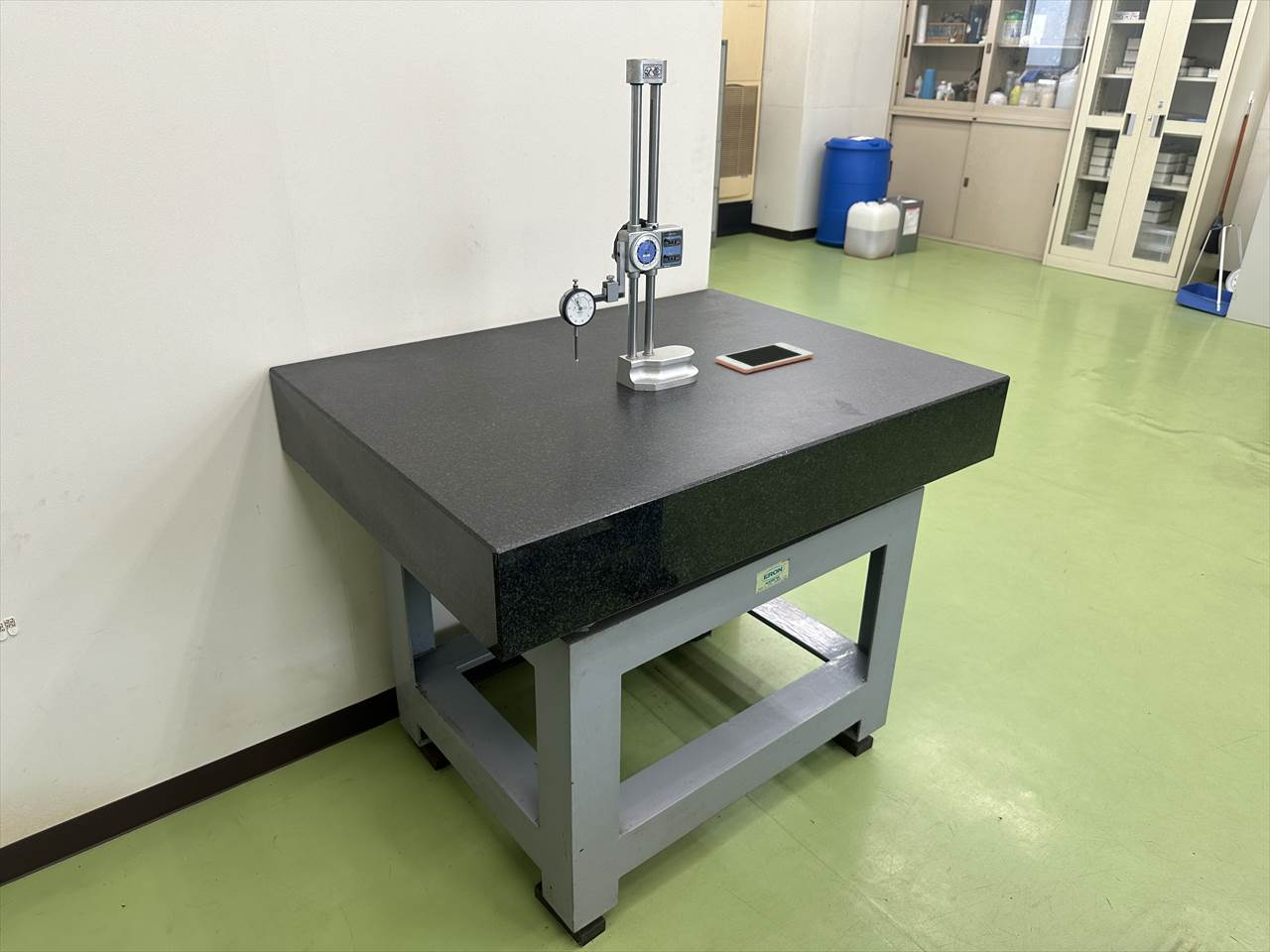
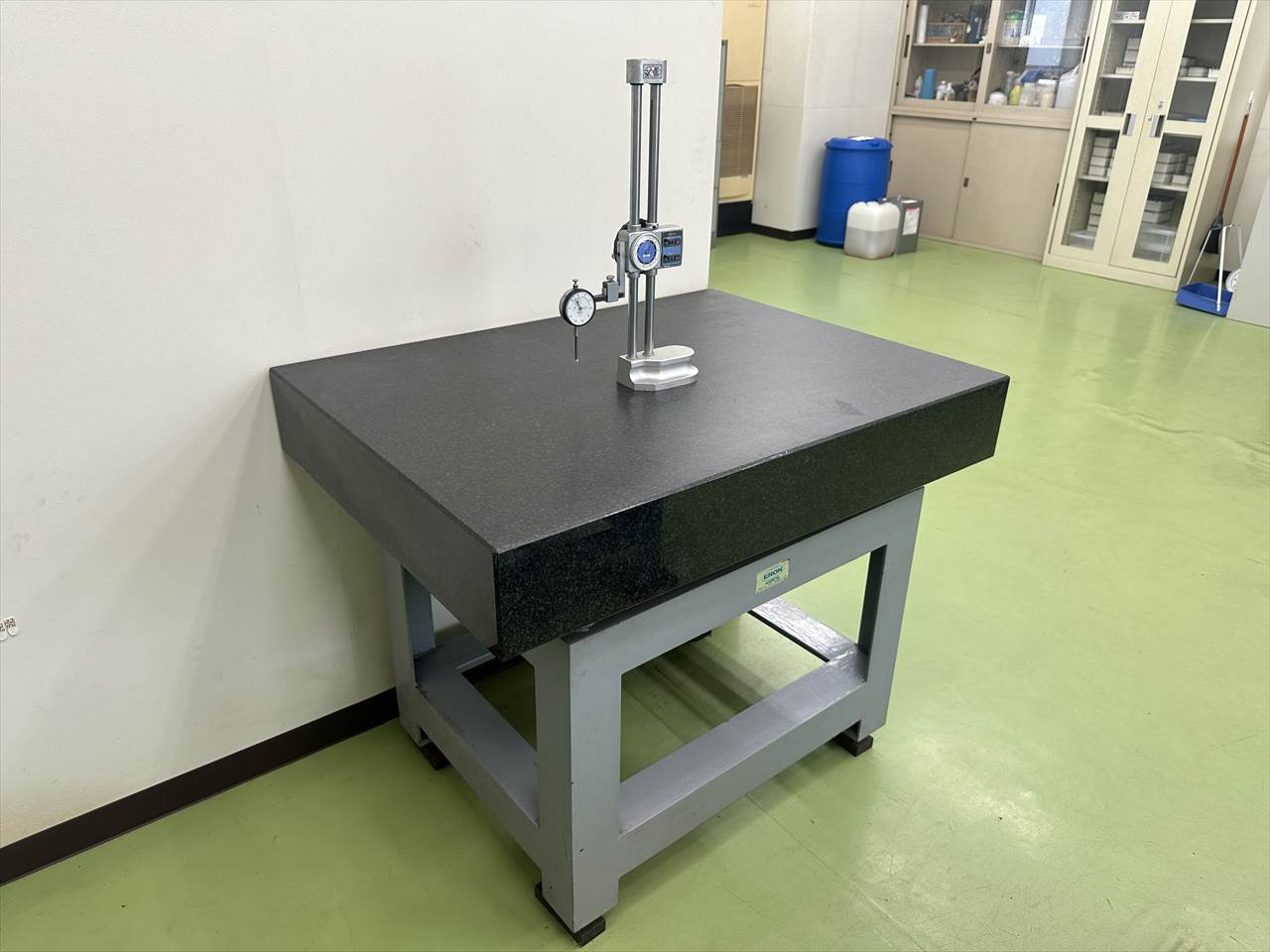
- cell phone [714,341,815,374]
